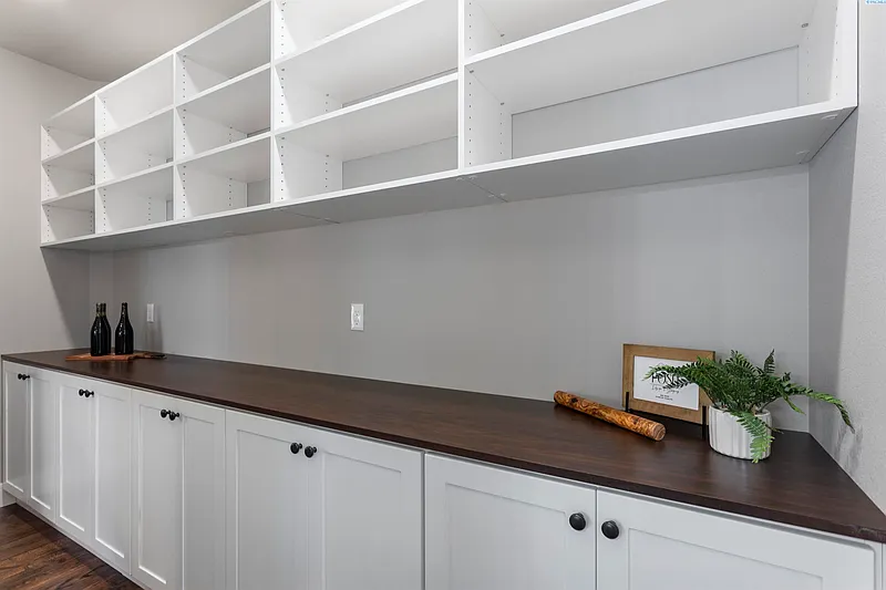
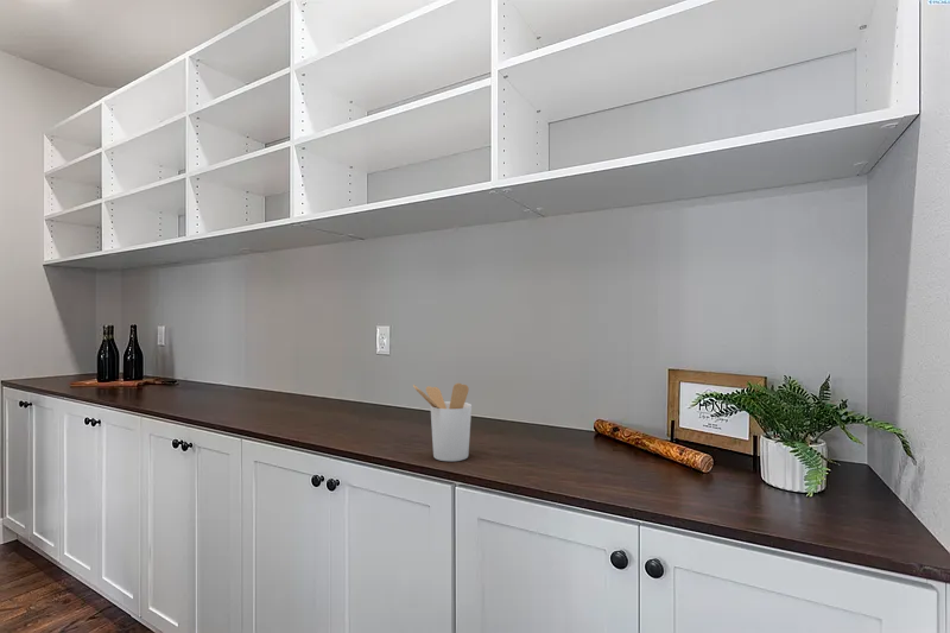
+ utensil holder [412,382,473,462]
